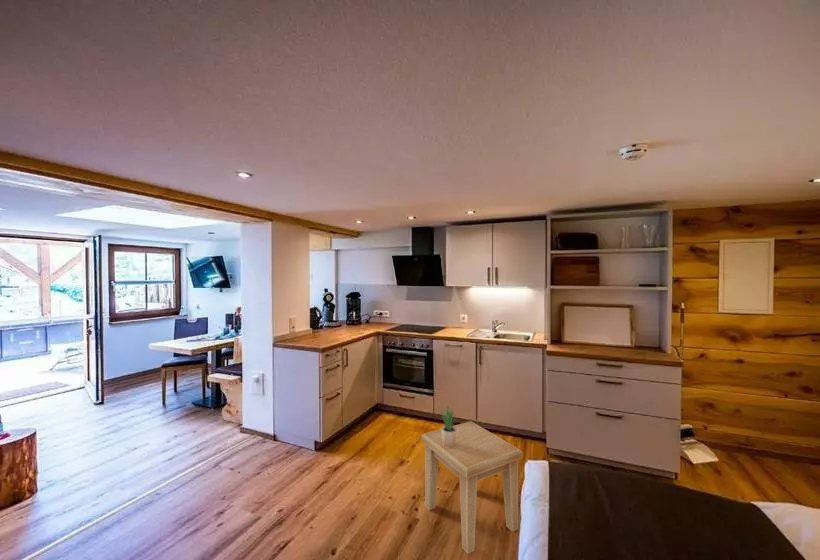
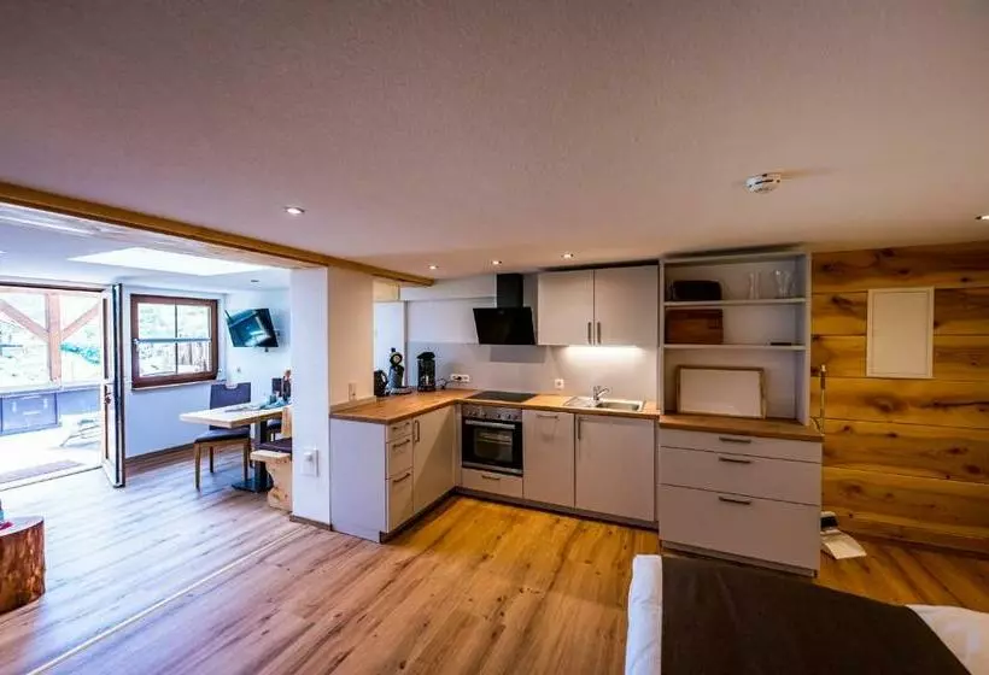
- potted plant [439,401,457,447]
- side table [420,420,523,555]
